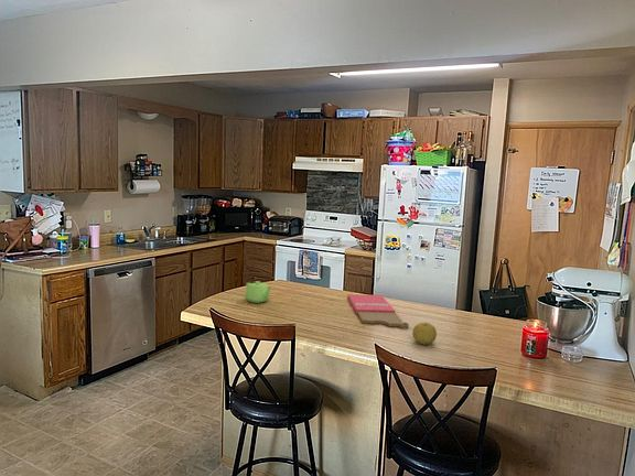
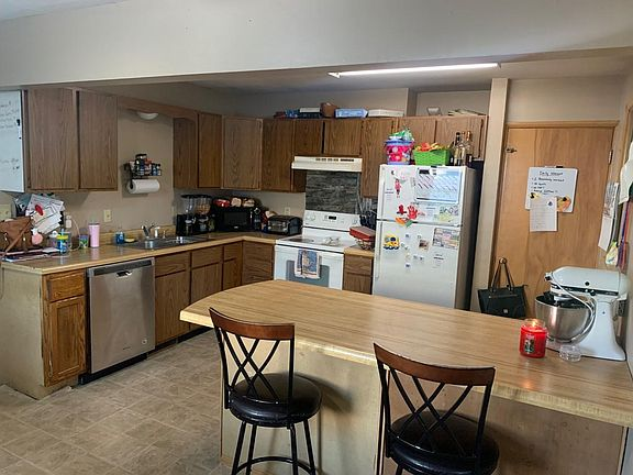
- fruit [411,322,438,346]
- teapot [244,280,272,304]
- cutting board [346,293,410,329]
